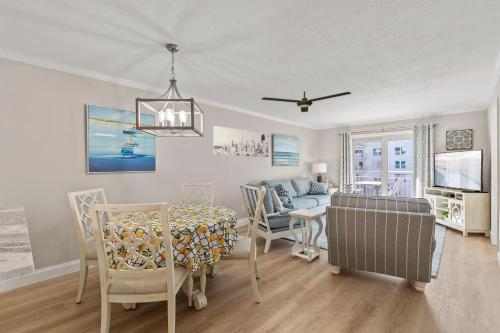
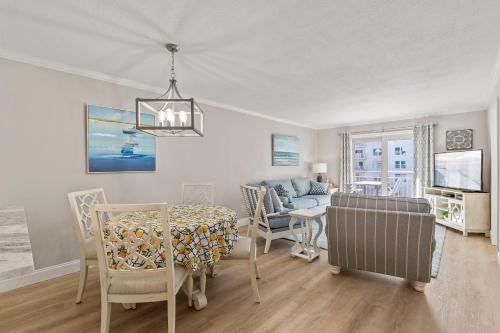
- wall art [212,125,270,158]
- ceiling fan [261,90,352,113]
